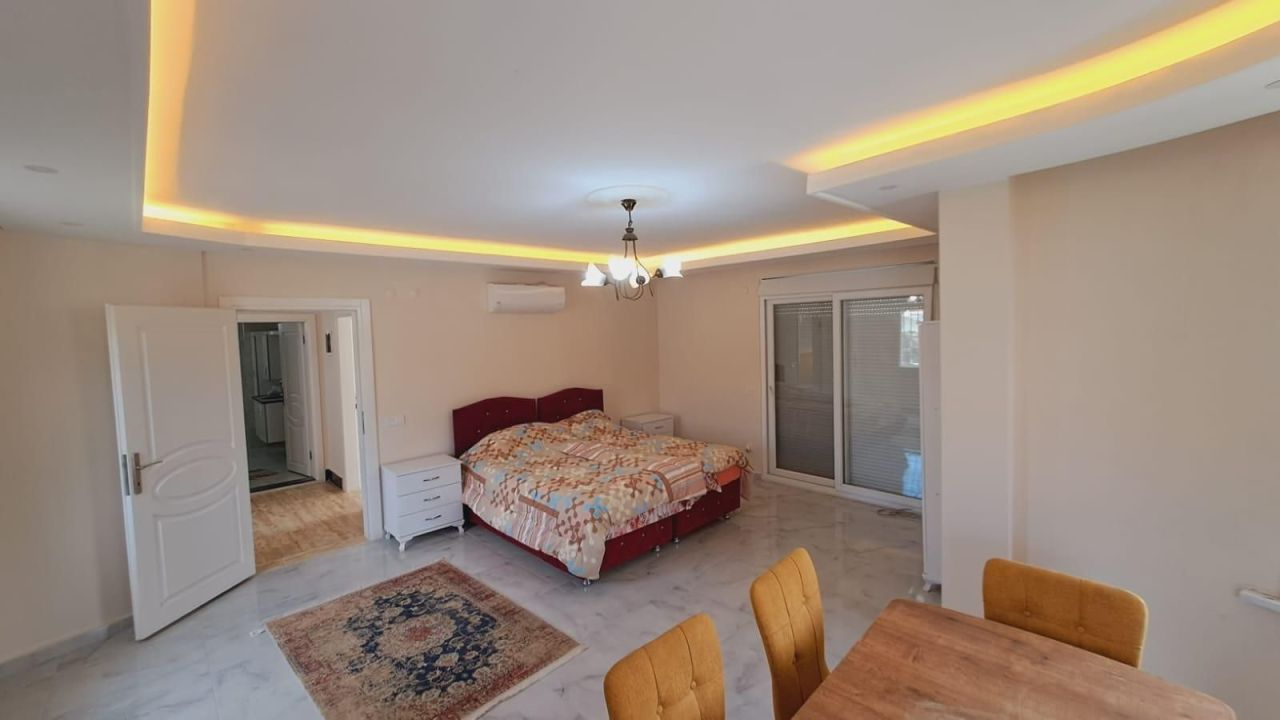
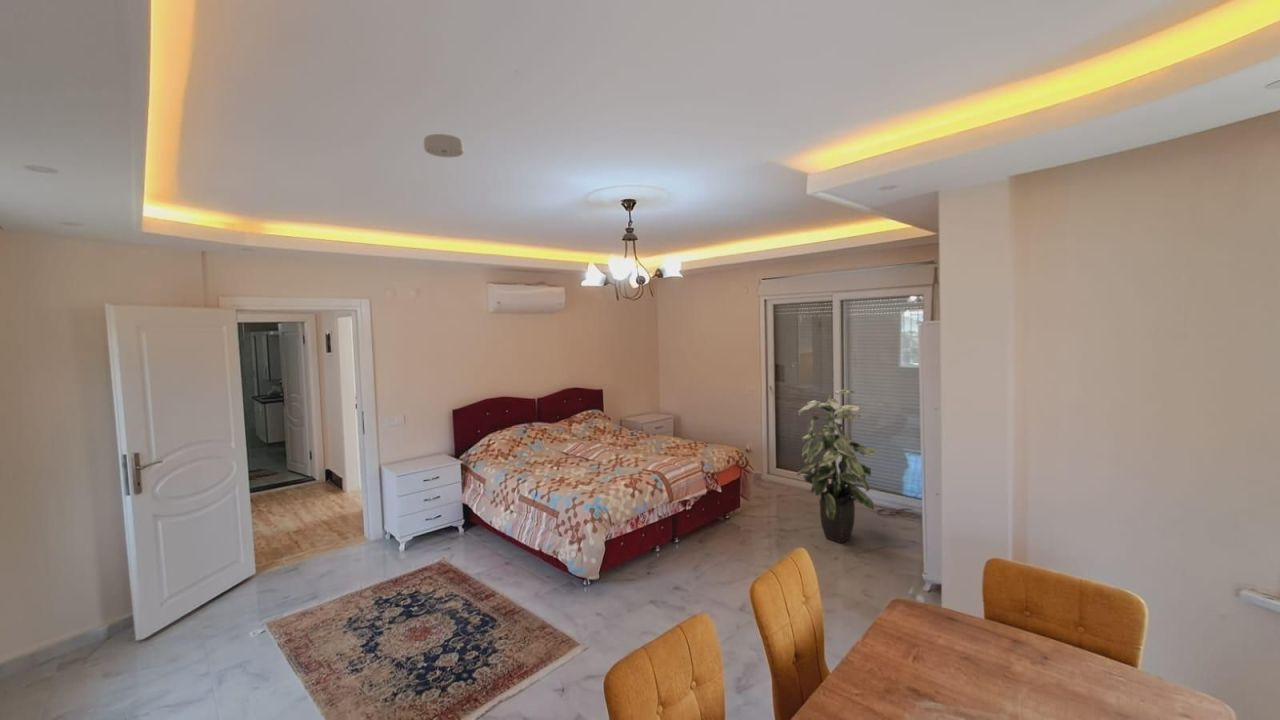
+ smoke detector [423,133,465,158]
+ indoor plant [795,389,880,544]
